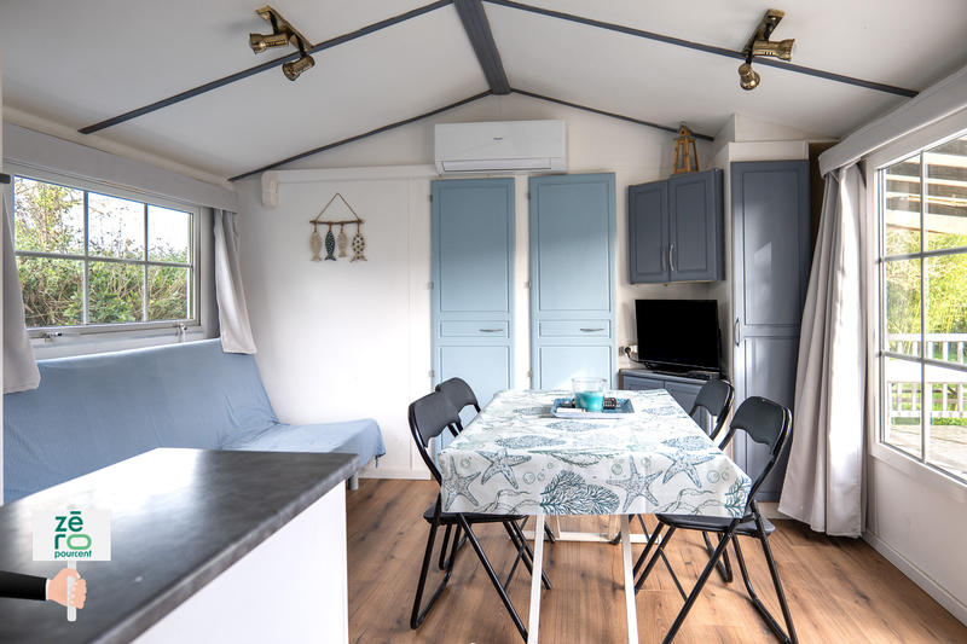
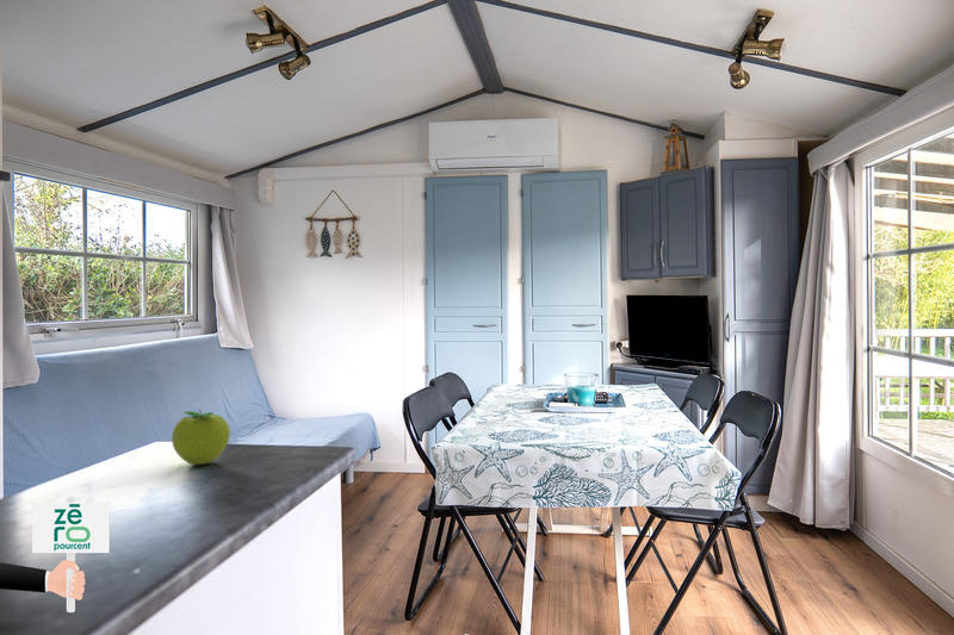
+ fruit [171,409,231,466]
